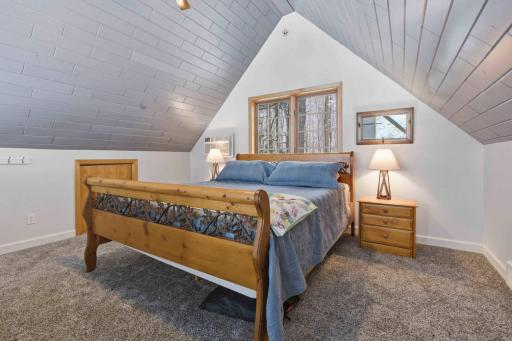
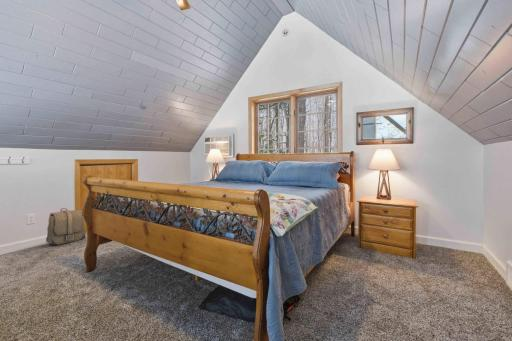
+ backpack [45,207,86,246]
